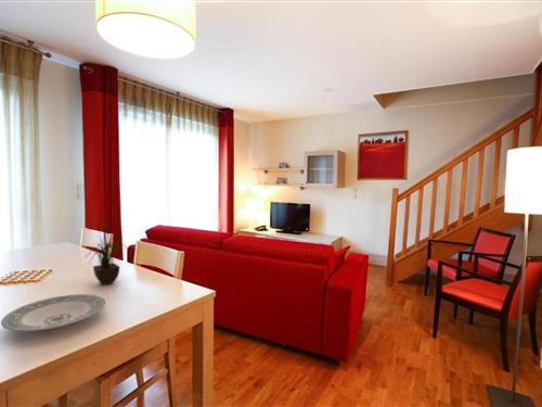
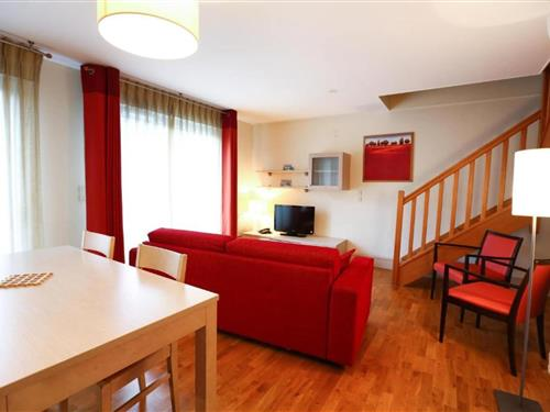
- plate [0,293,106,332]
- potted plant [85,206,127,287]
